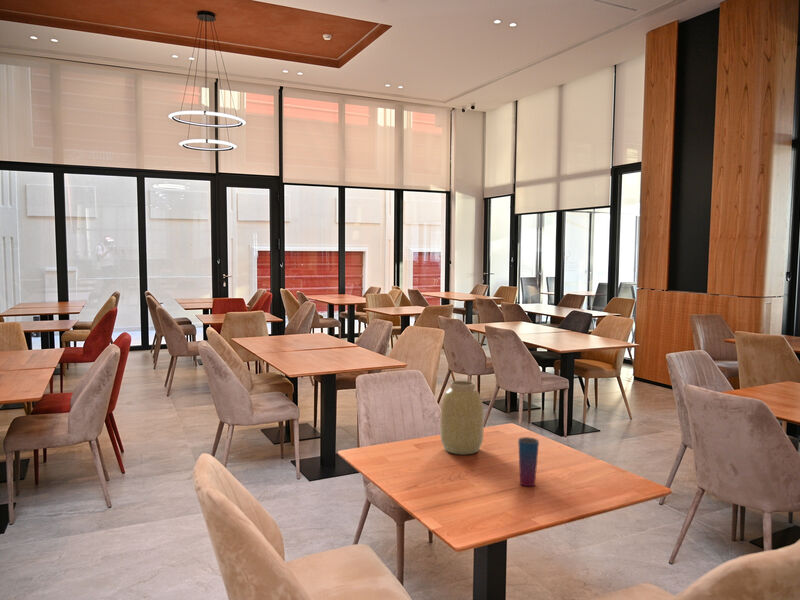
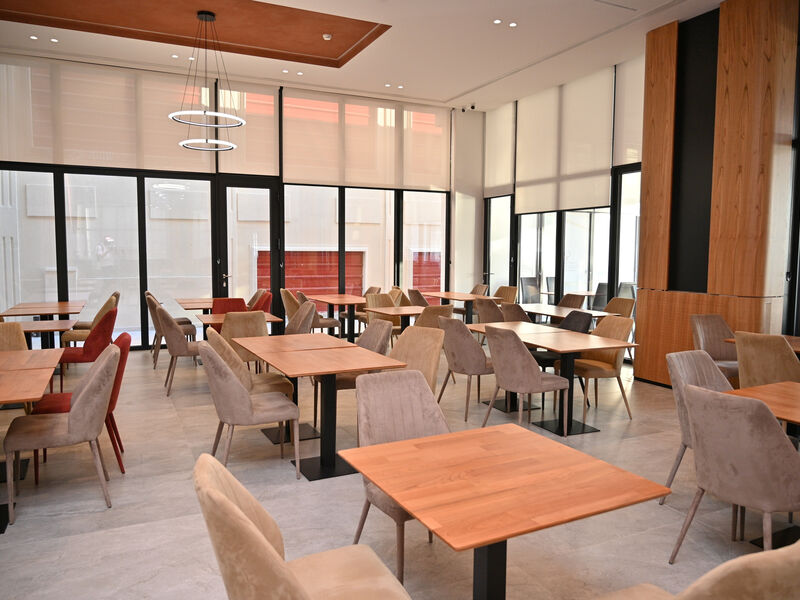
- vase [439,380,485,455]
- cup [517,436,540,487]
